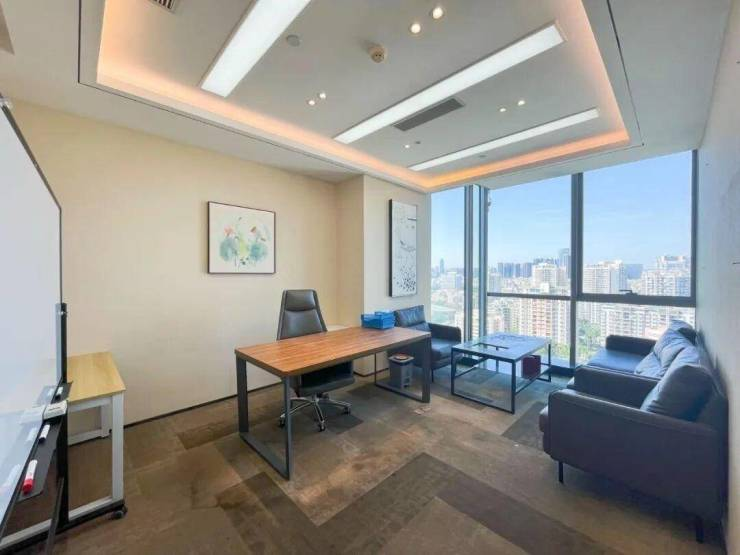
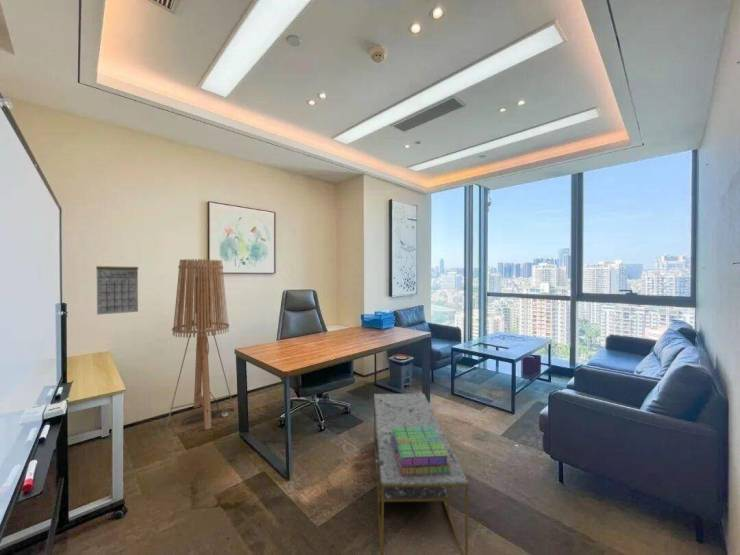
+ coffee table [373,393,469,555]
+ stack of books [390,426,452,476]
+ floor lamp [166,258,235,430]
+ calendar [95,257,139,316]
